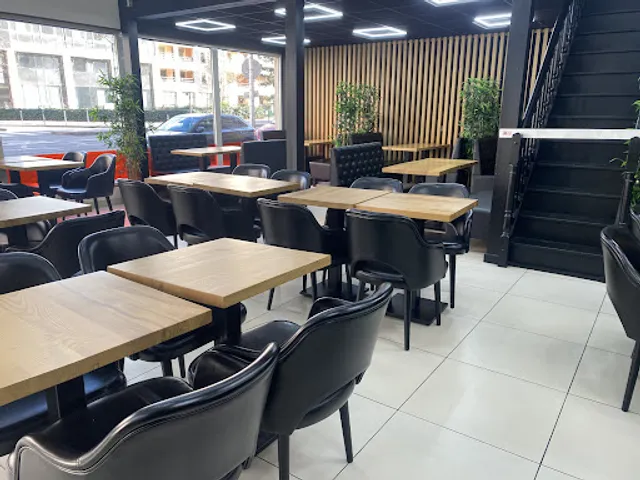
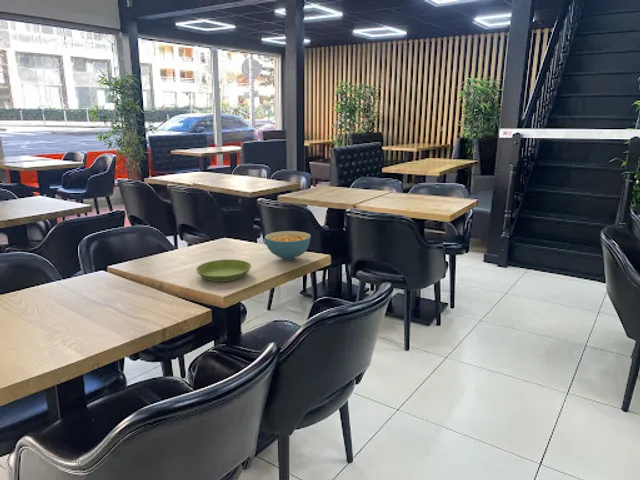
+ cereal bowl [264,230,312,261]
+ saucer [195,259,252,283]
